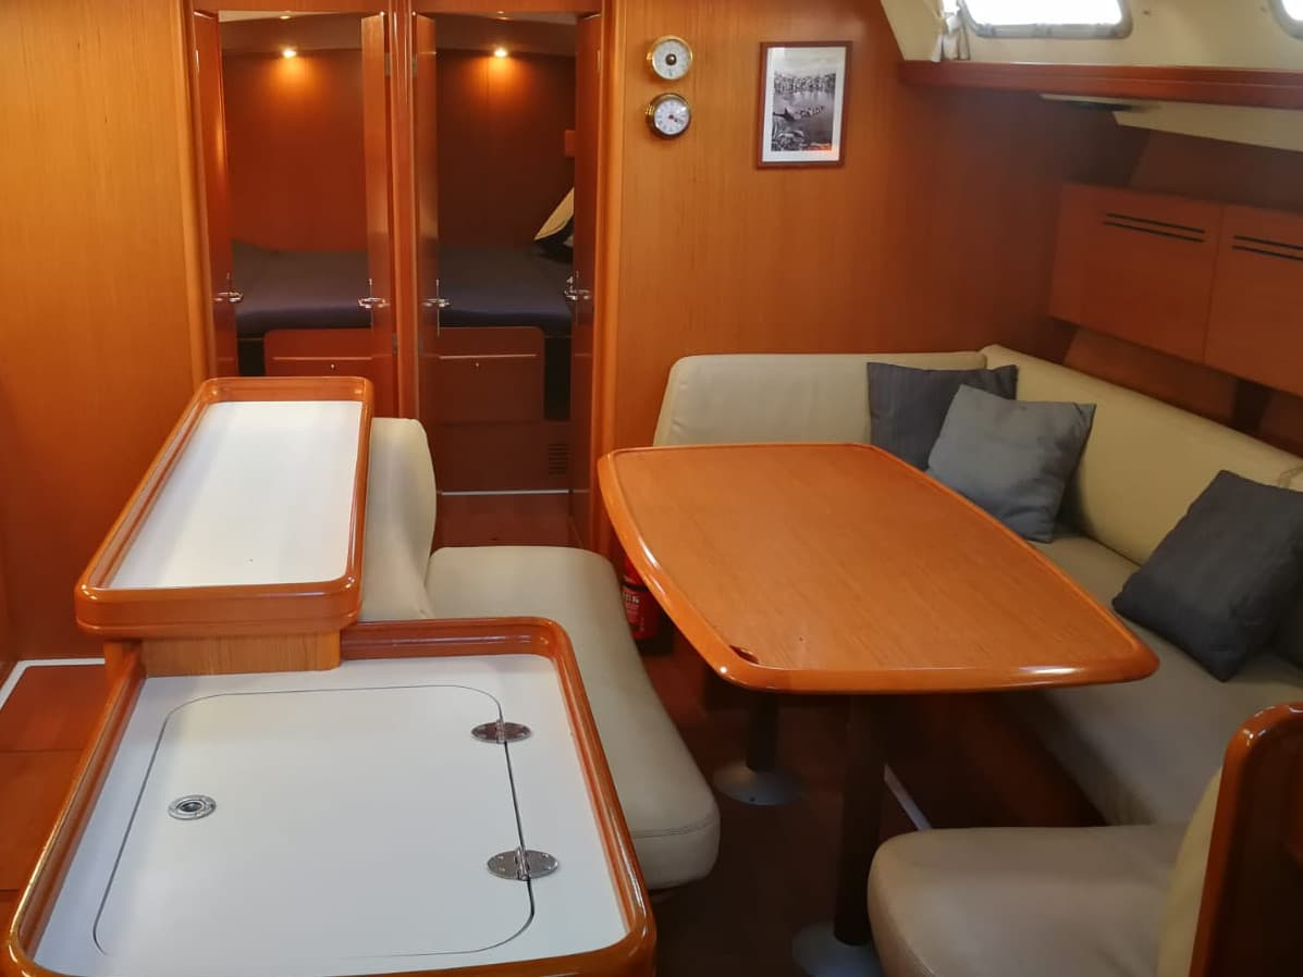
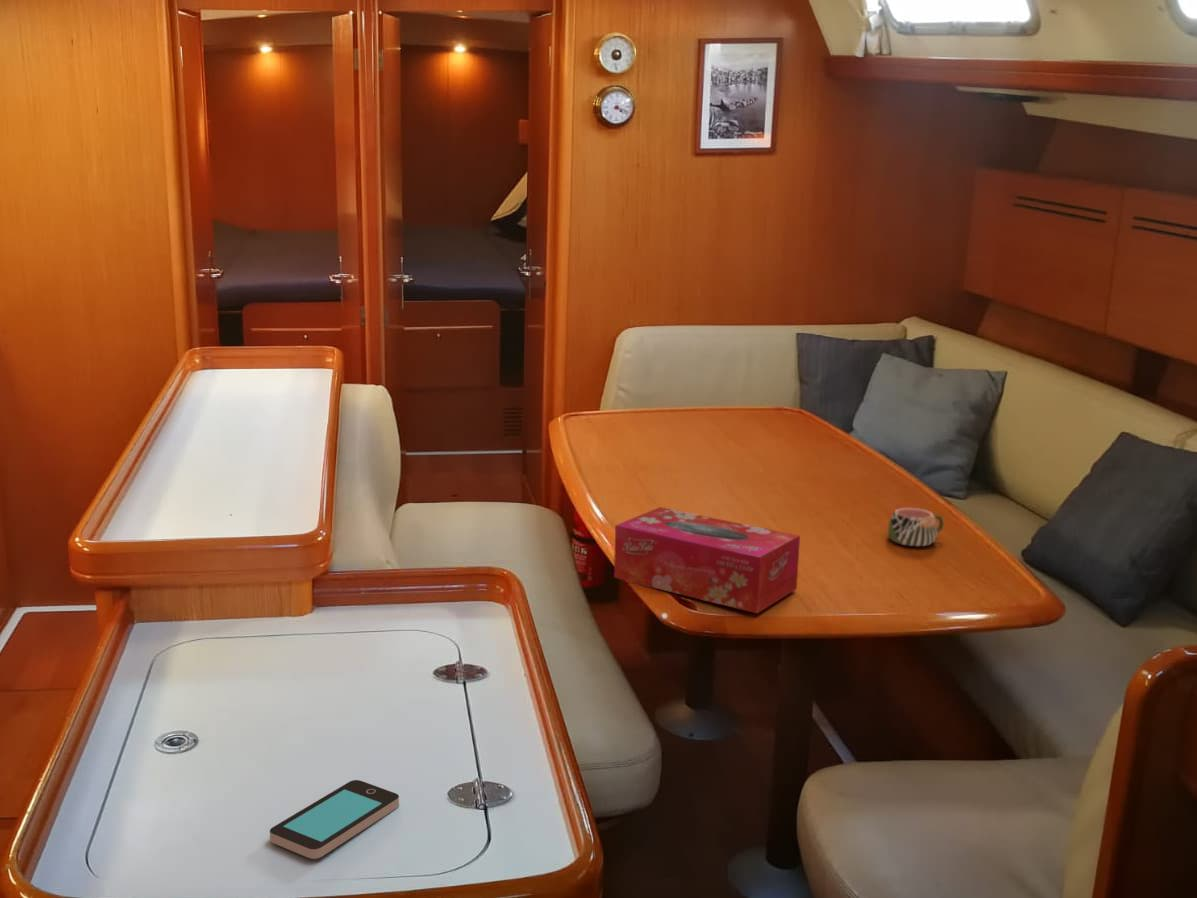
+ smartphone [269,779,400,860]
+ tissue box [613,506,801,614]
+ mug [887,507,944,547]
